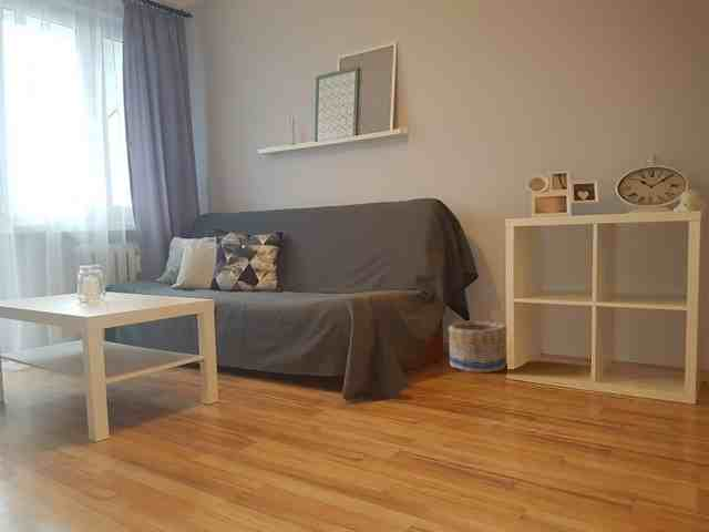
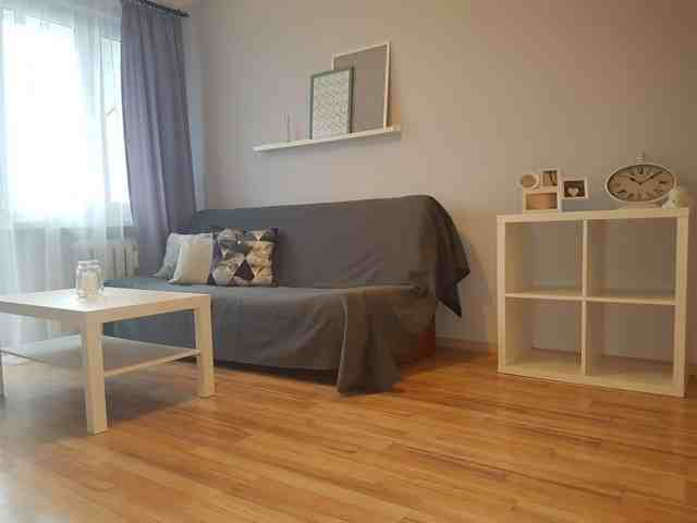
- basket [448,319,507,374]
